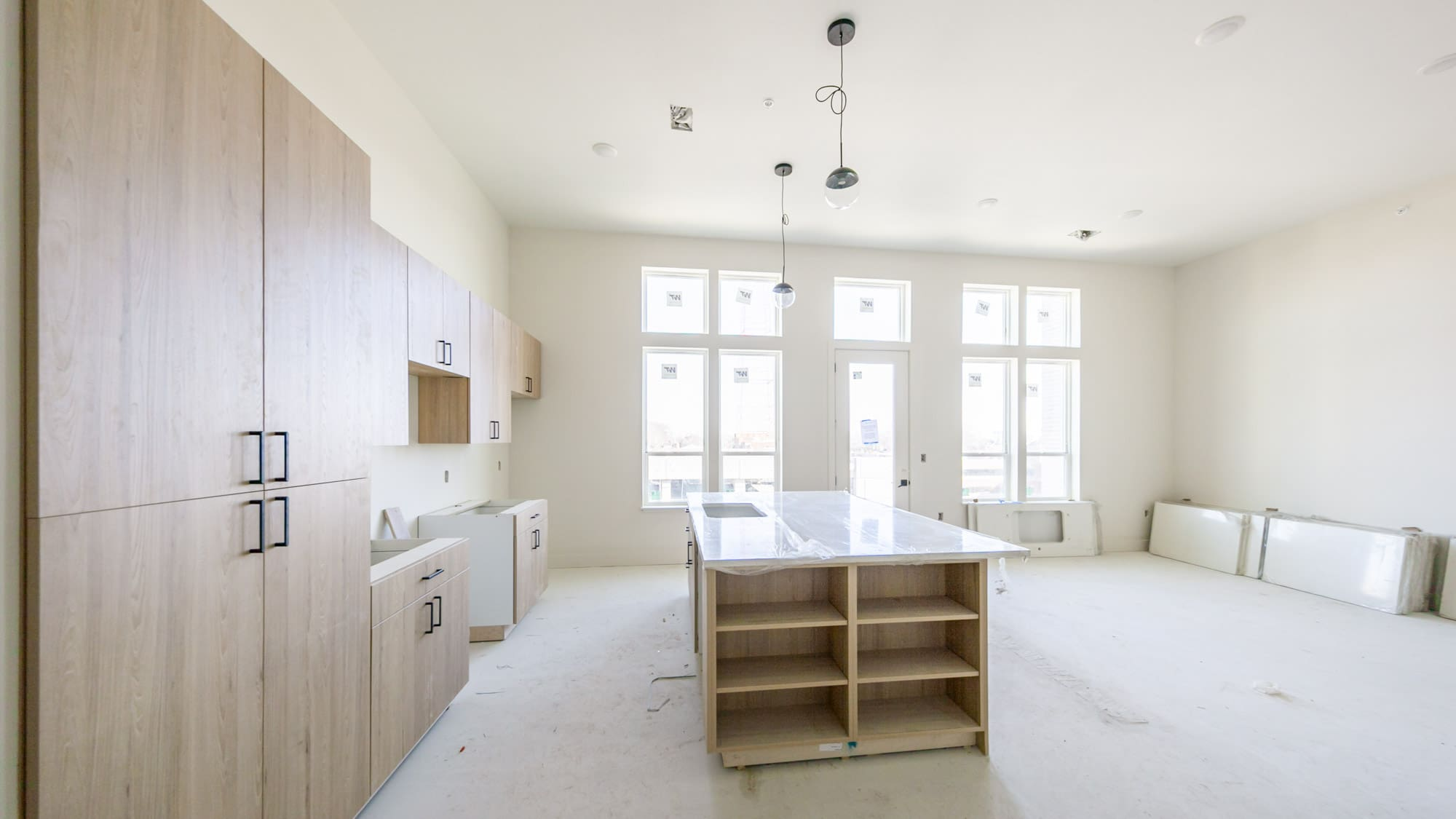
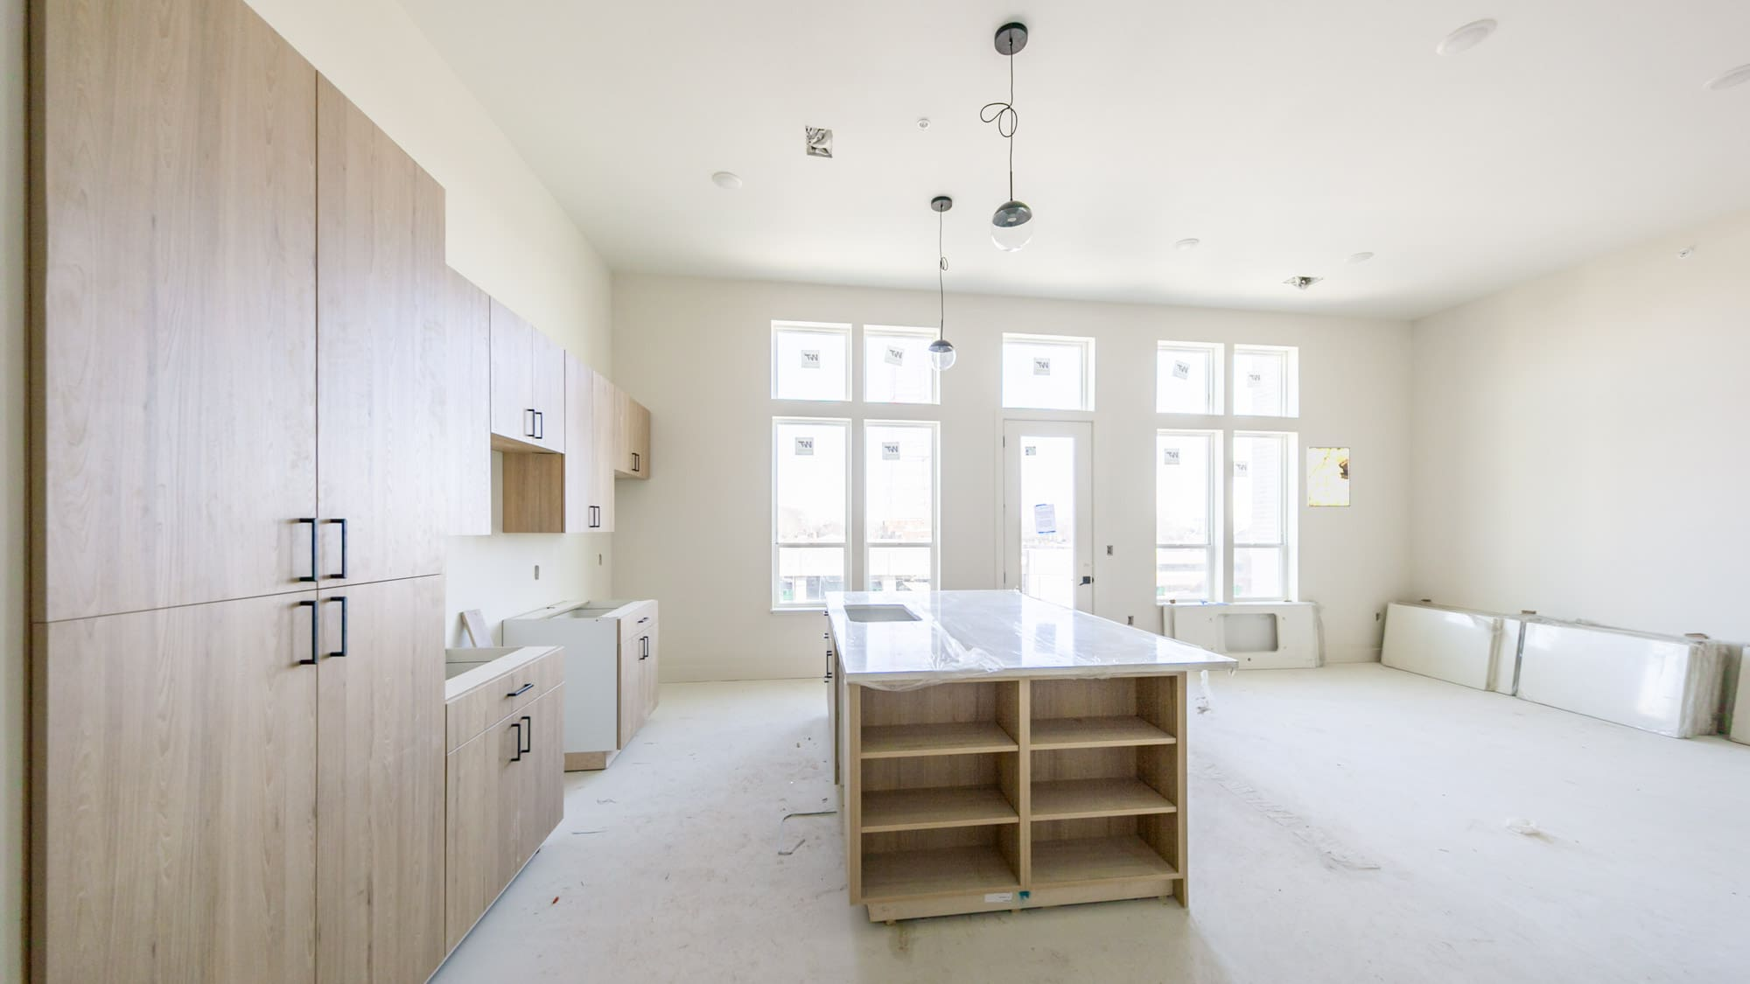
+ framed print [1305,446,1351,507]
